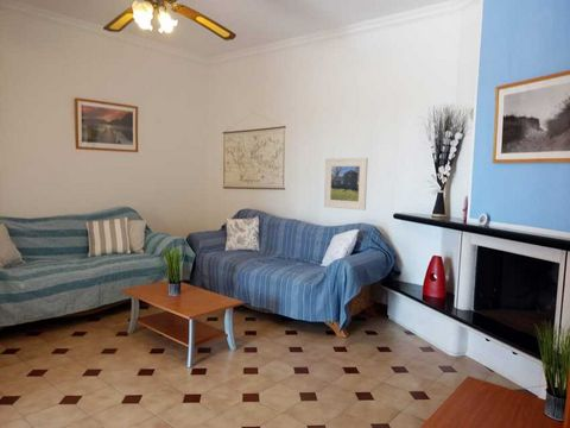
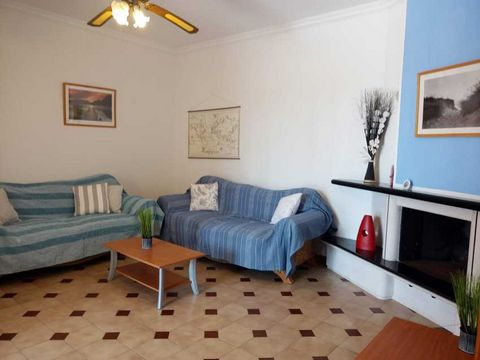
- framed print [323,157,369,212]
